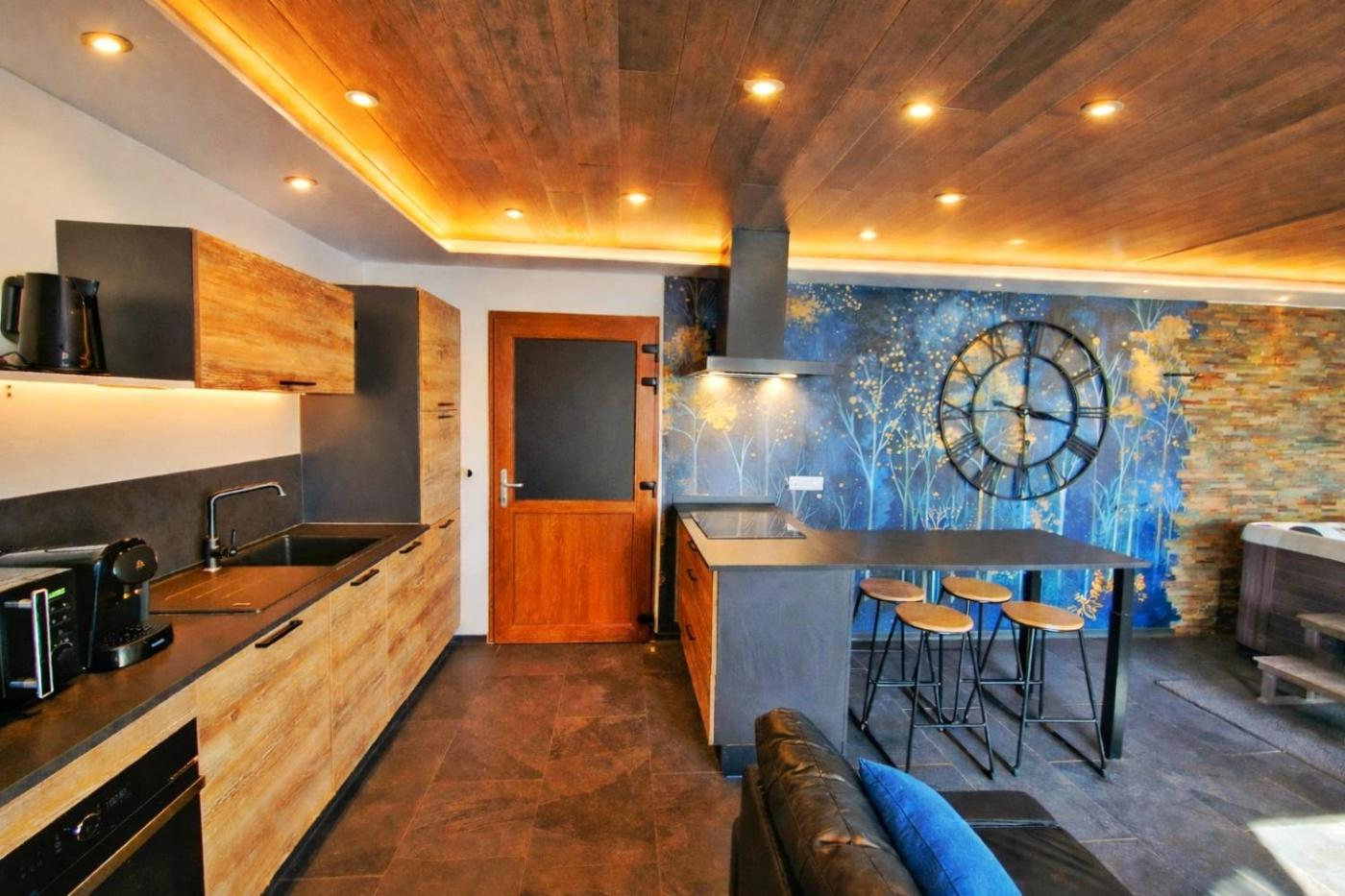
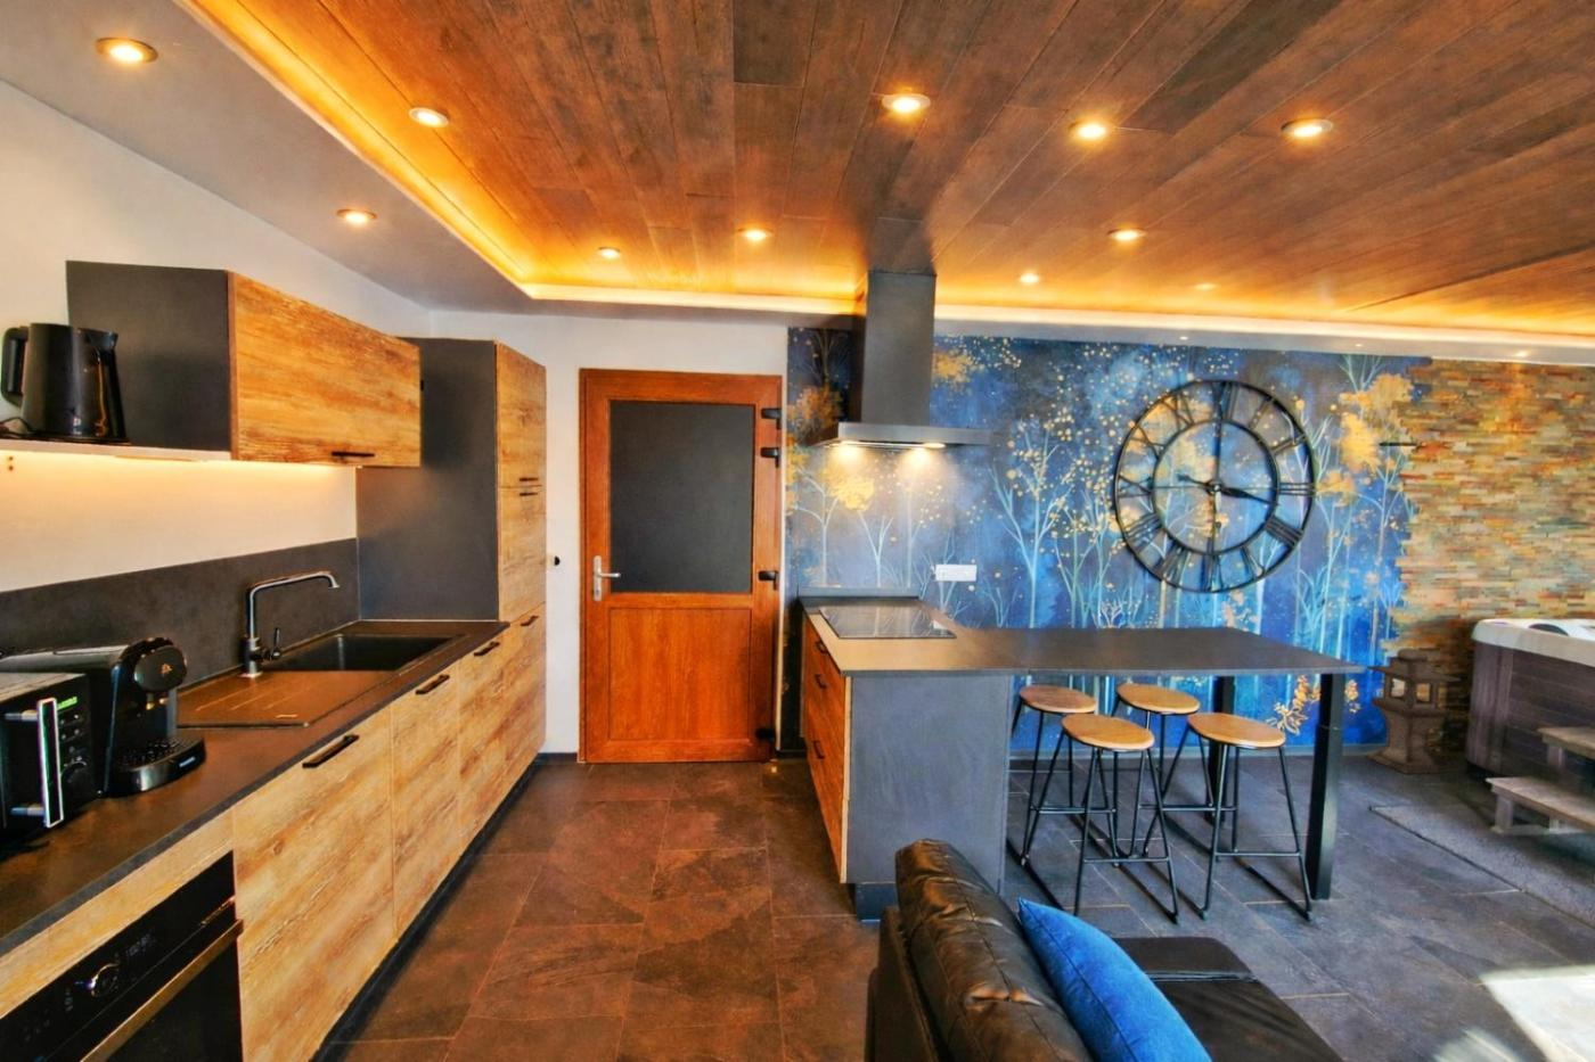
+ lantern [1365,646,1462,775]
